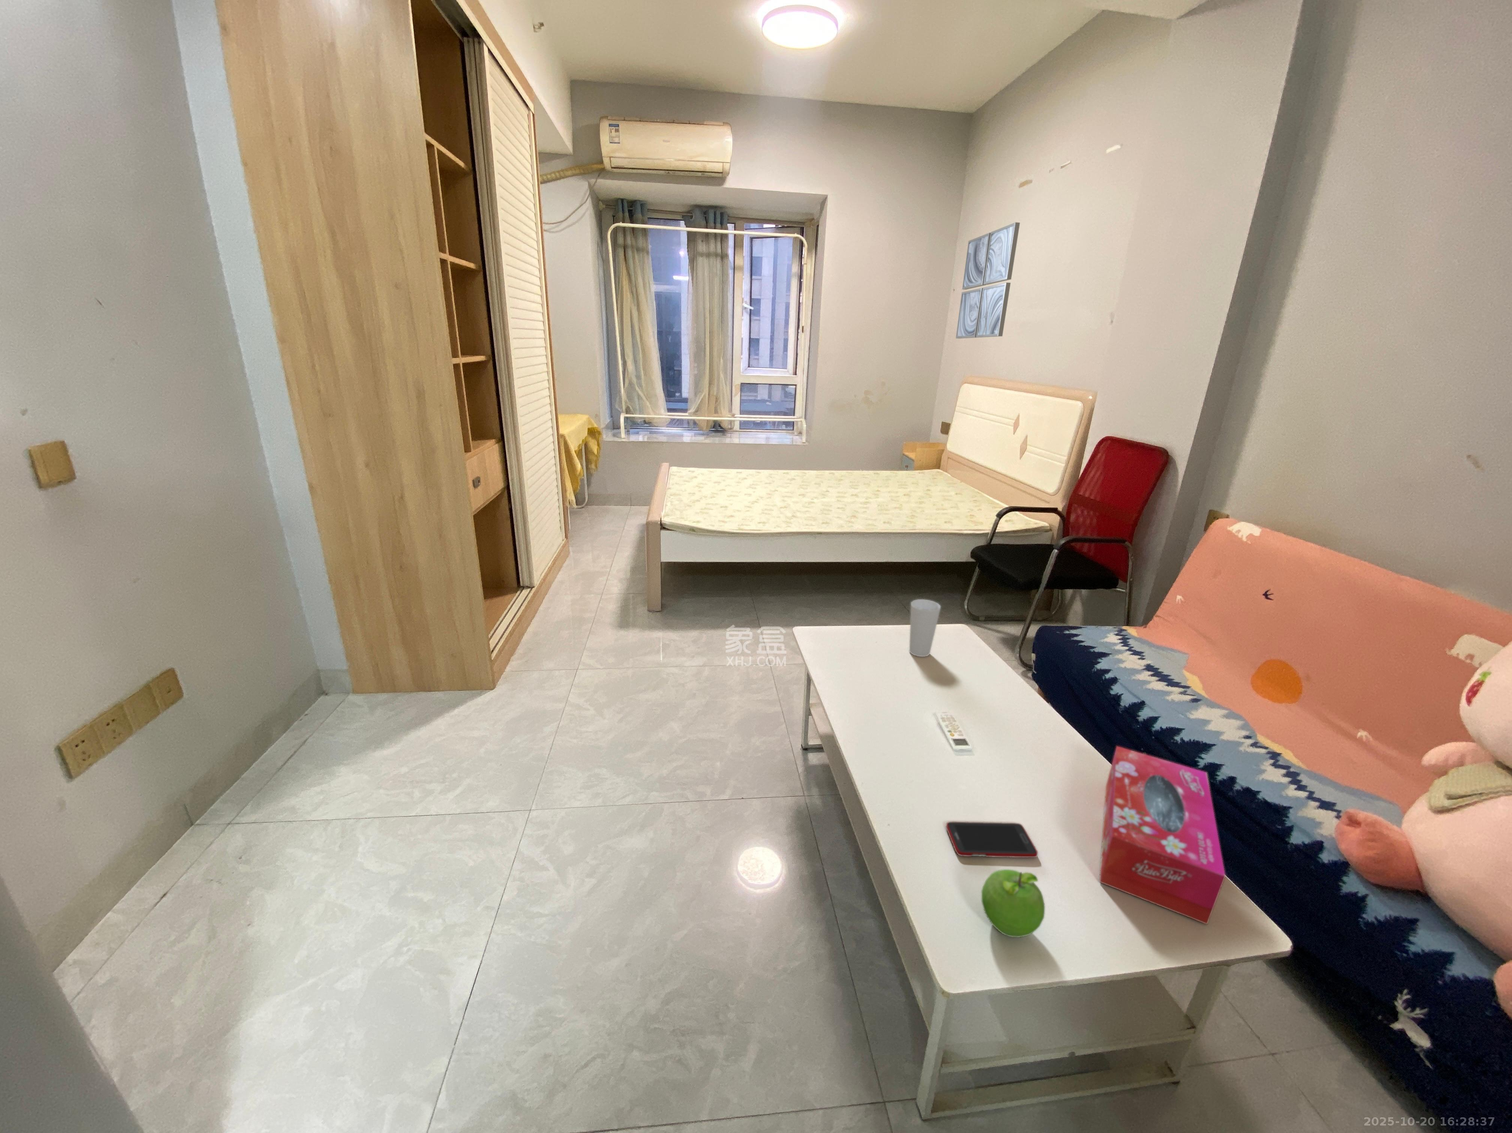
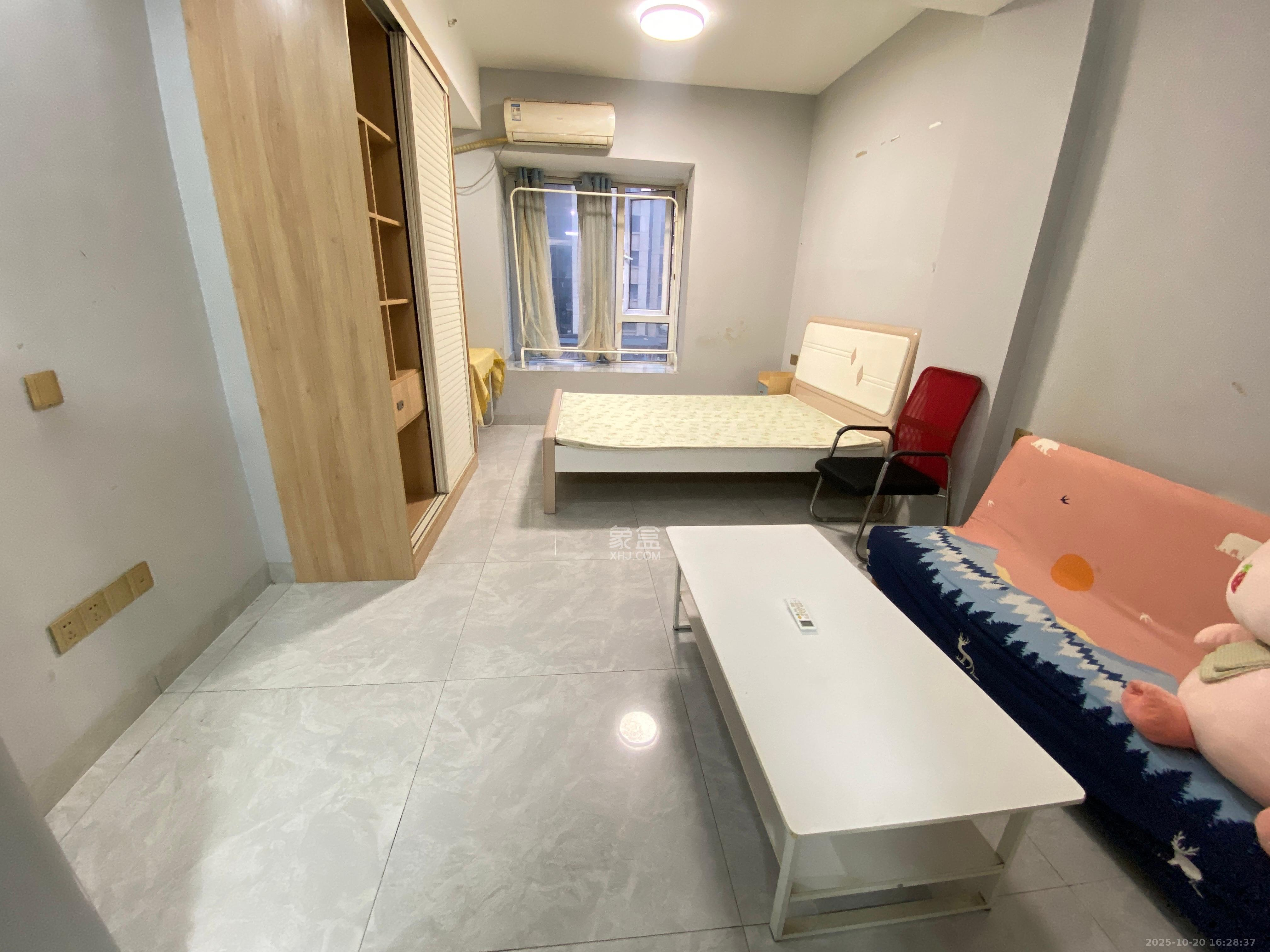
- cell phone [945,821,1038,858]
- wall art [956,221,1020,339]
- fruit [981,869,1045,938]
- cup [910,599,942,657]
- tissue box [1099,745,1226,925]
